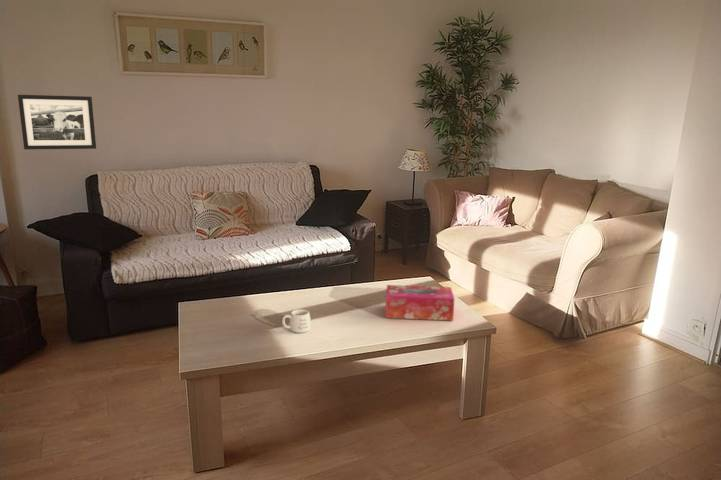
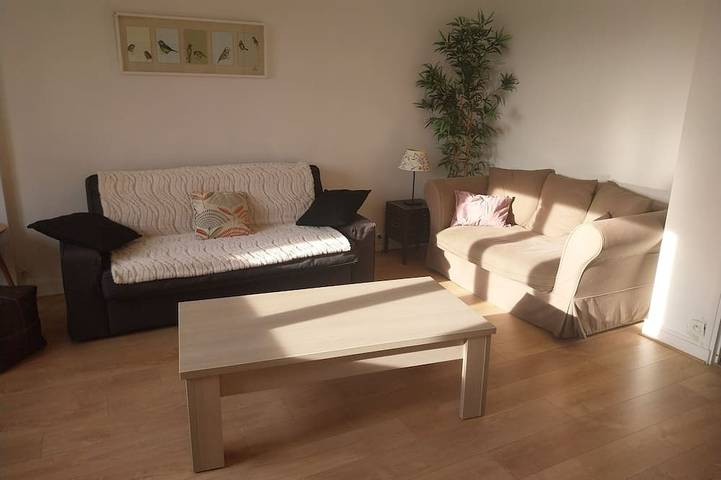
- picture frame [17,94,97,150]
- mug [281,308,312,334]
- tissue box [385,284,456,321]
